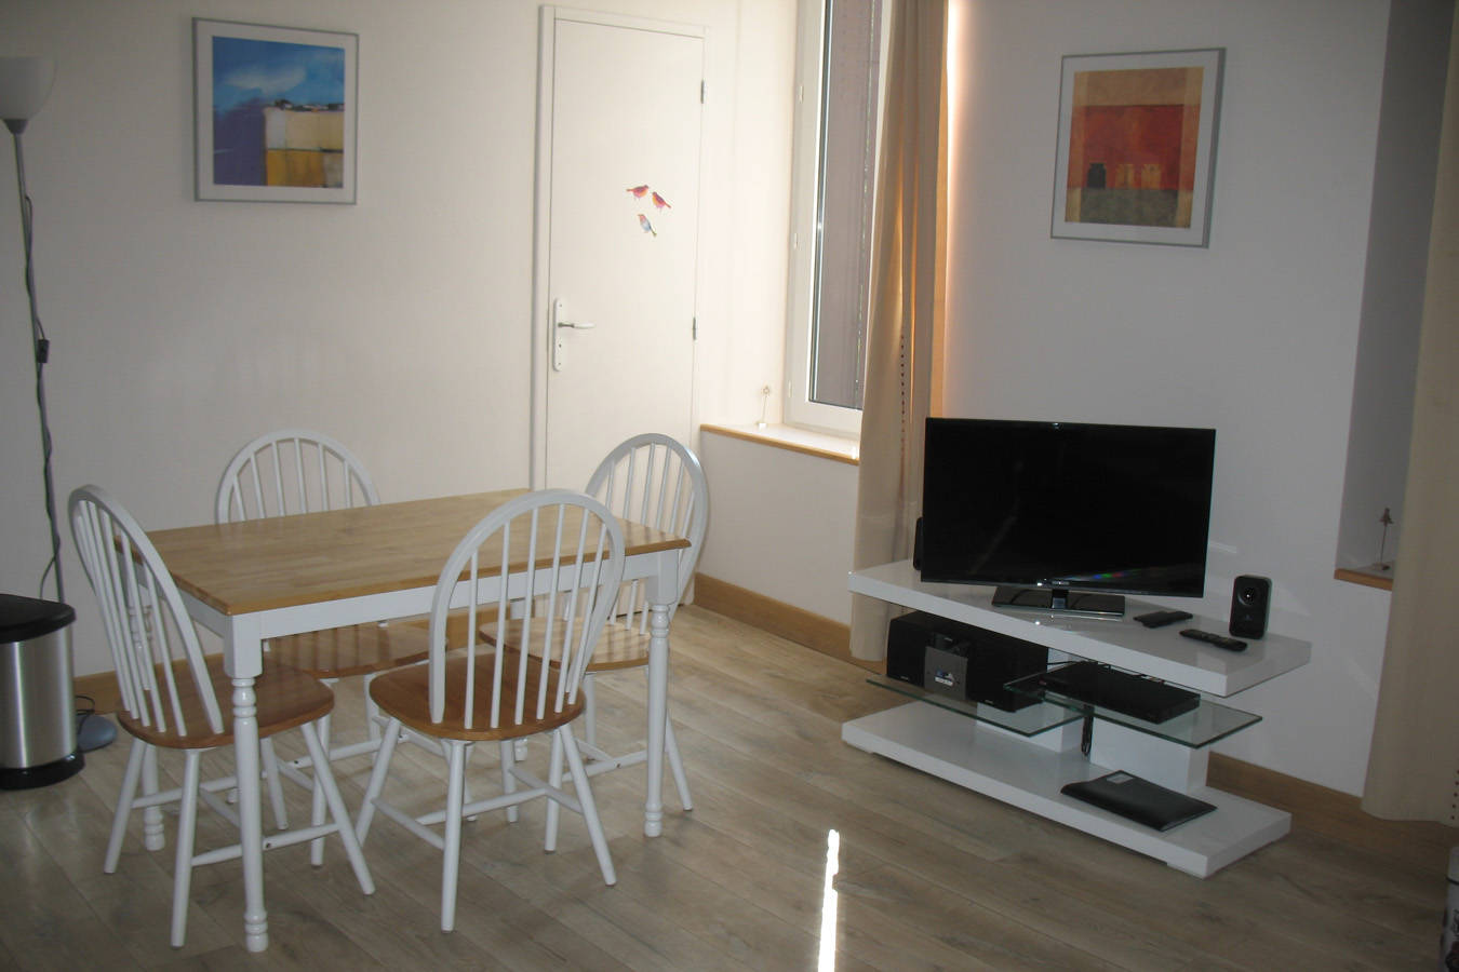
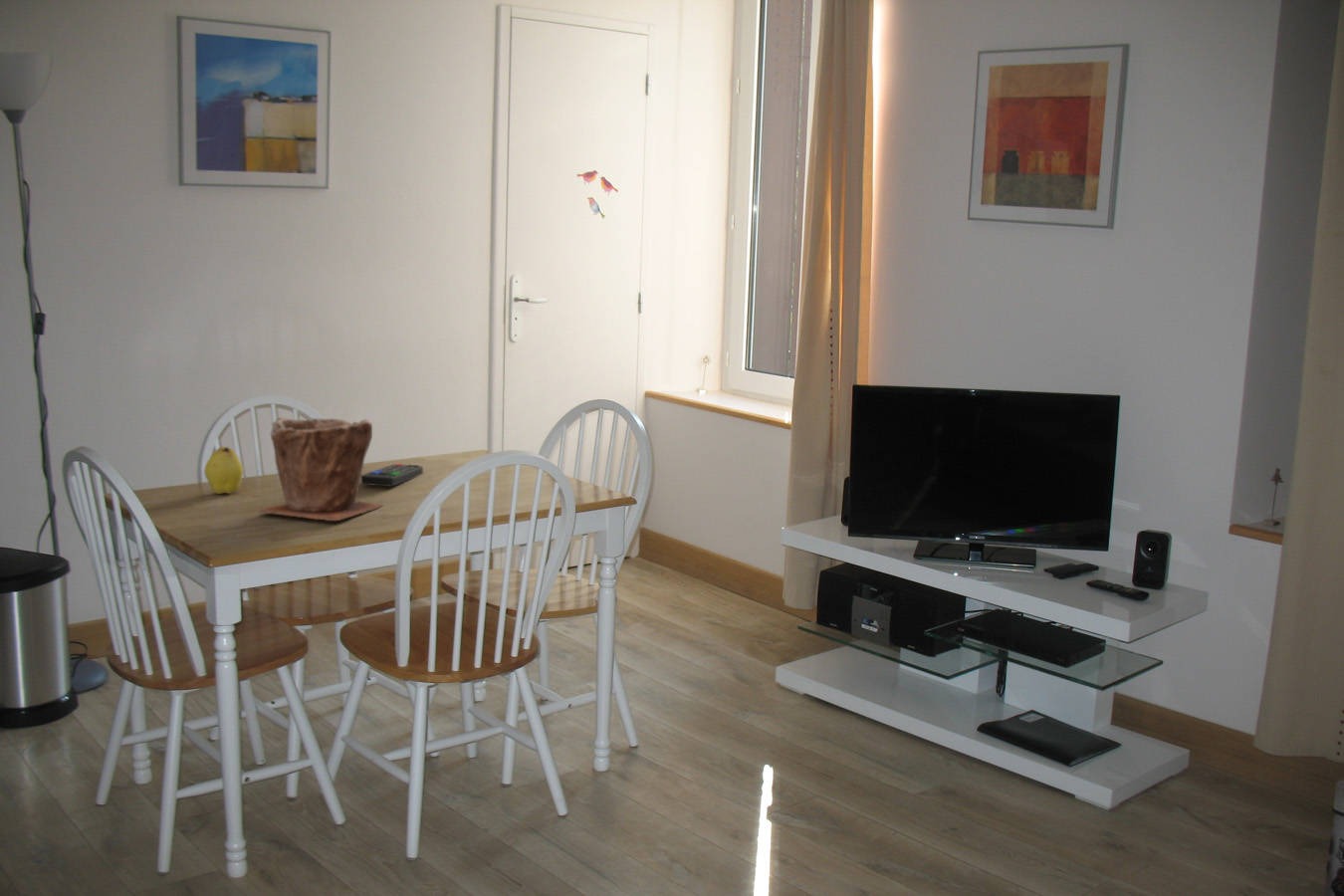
+ remote control [360,463,424,488]
+ plant pot [259,416,384,522]
+ fruit [203,446,244,495]
